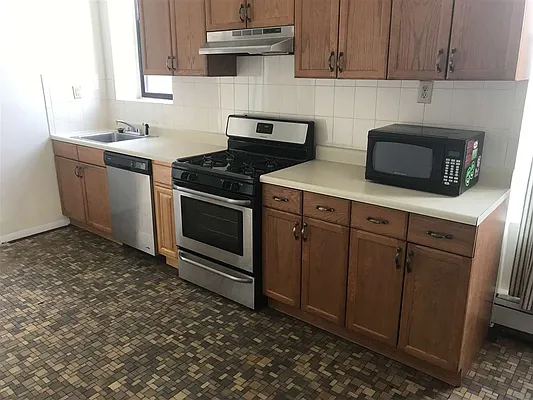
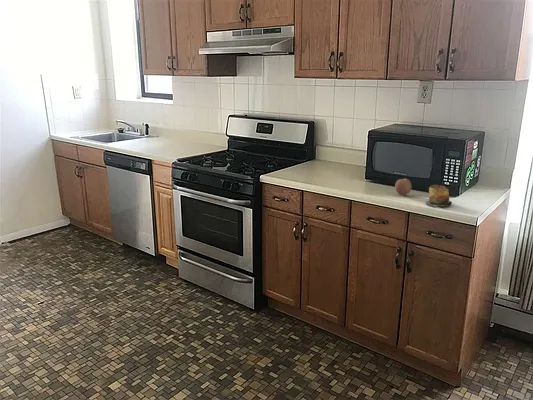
+ fruit [394,178,413,196]
+ jar [425,184,453,208]
